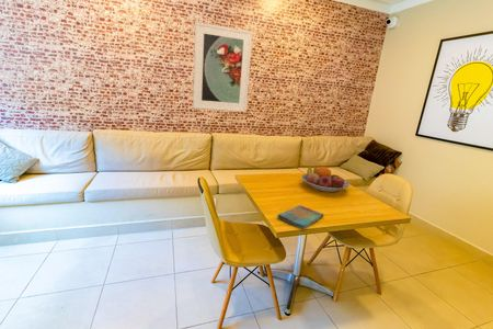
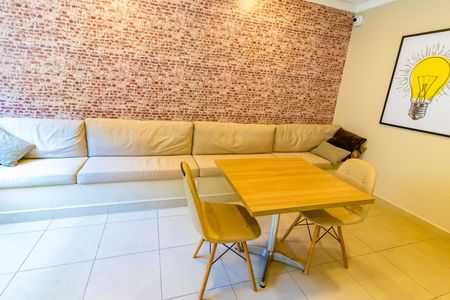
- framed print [192,21,253,113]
- dish towel [276,204,324,230]
- fruit bowl [301,164,351,193]
